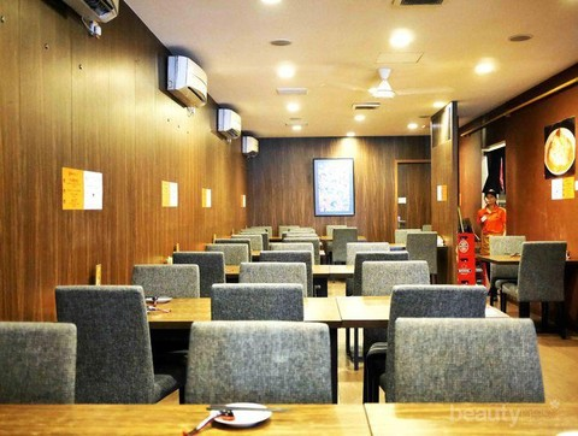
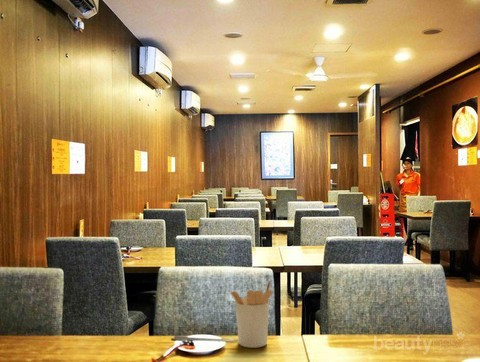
+ utensil holder [229,279,274,349]
